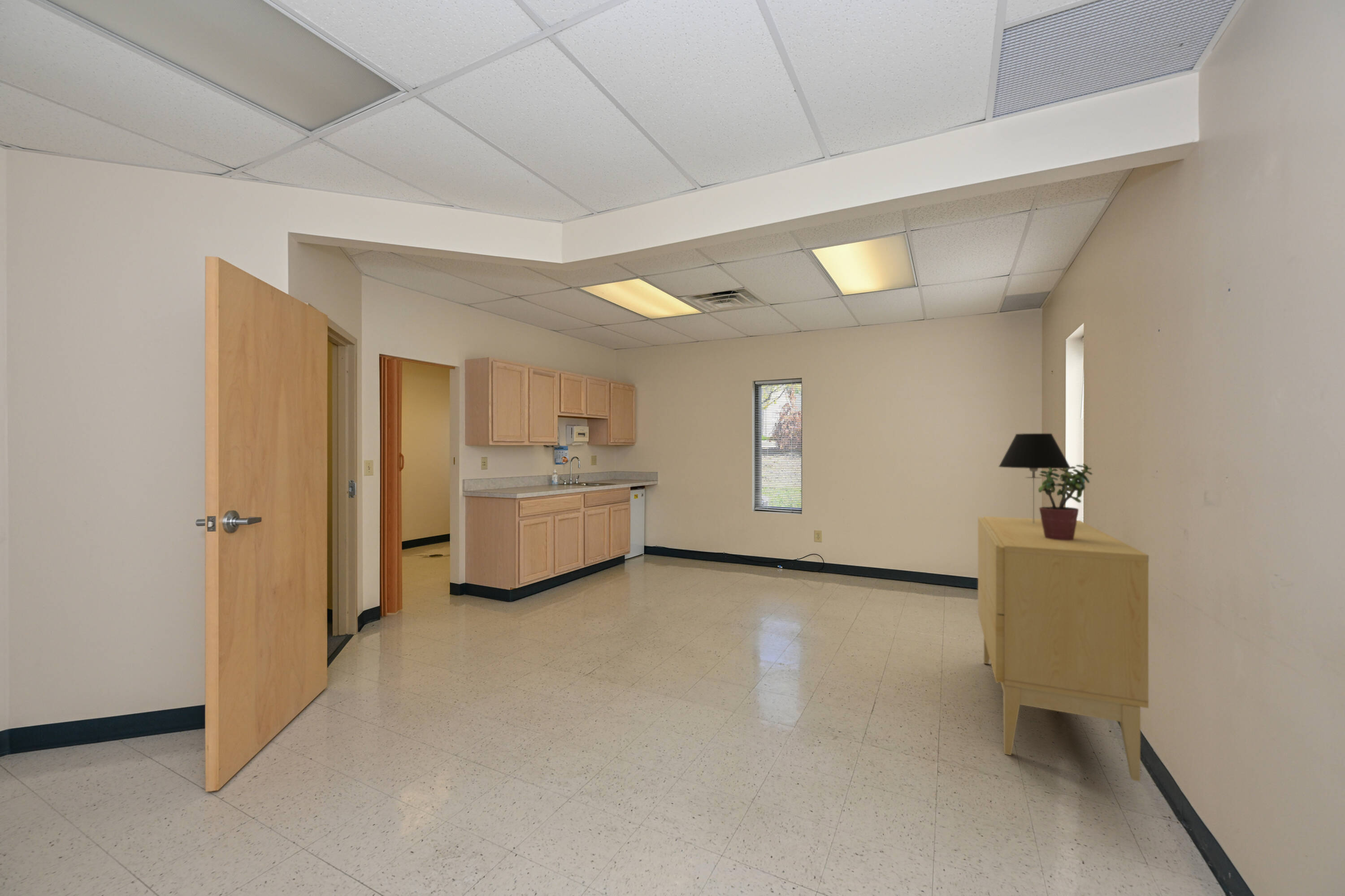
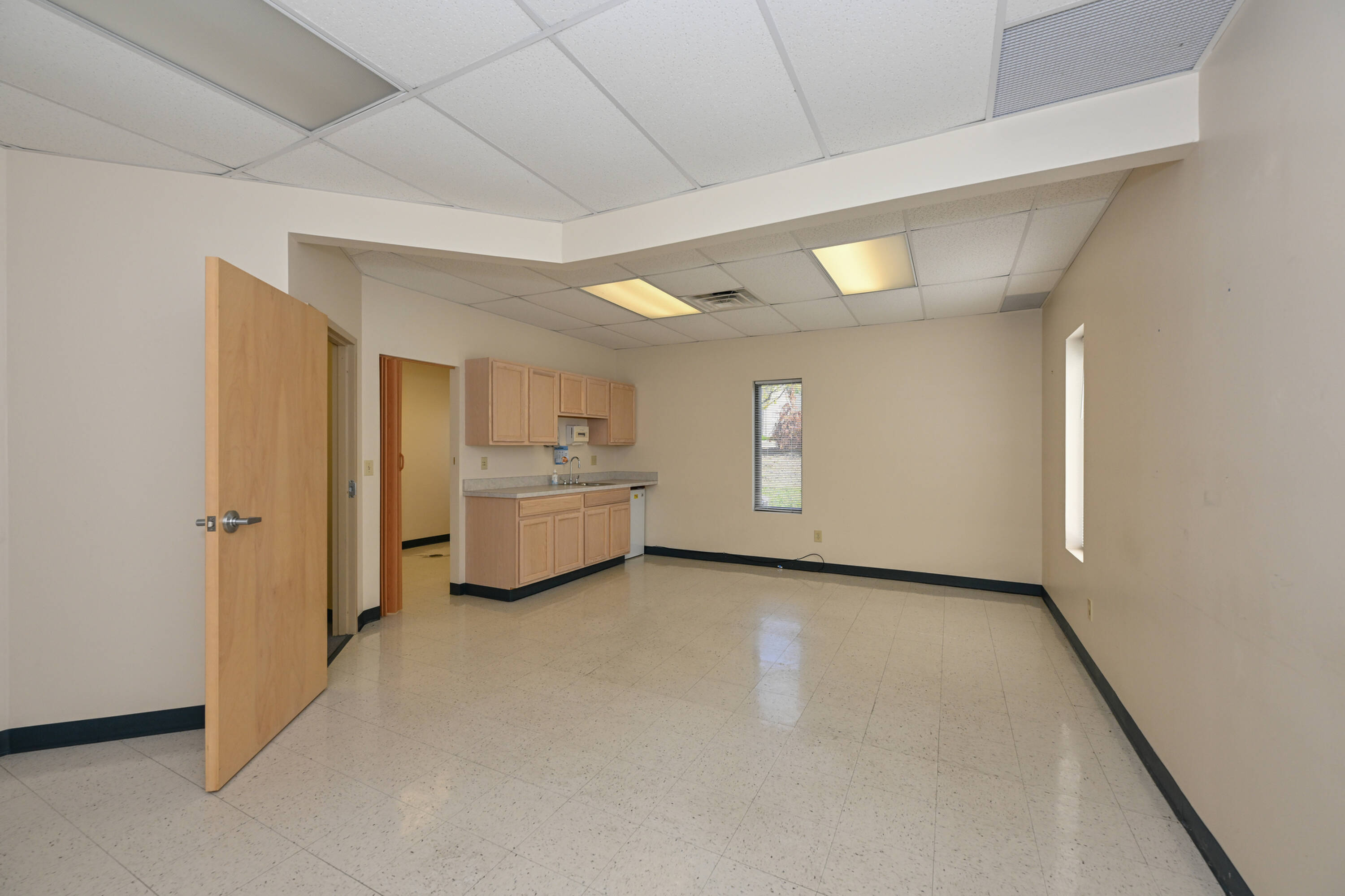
- potted plant [1038,463,1093,540]
- table lamp [998,433,1070,524]
- sideboard [977,516,1149,782]
